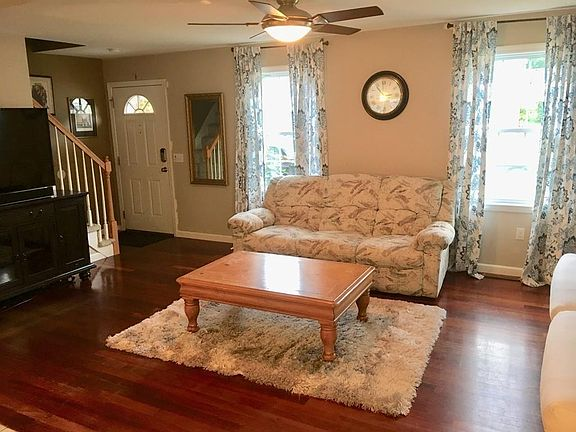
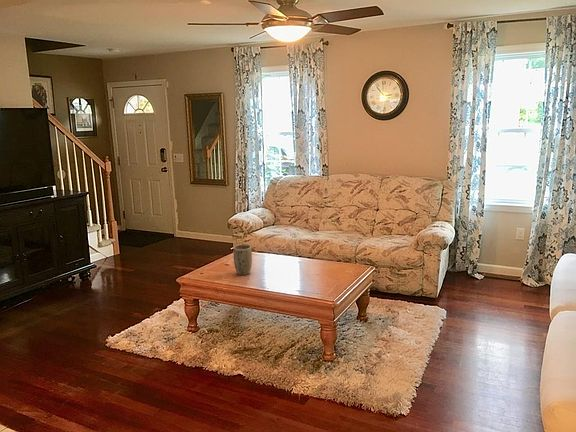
+ plant pot [232,244,253,276]
